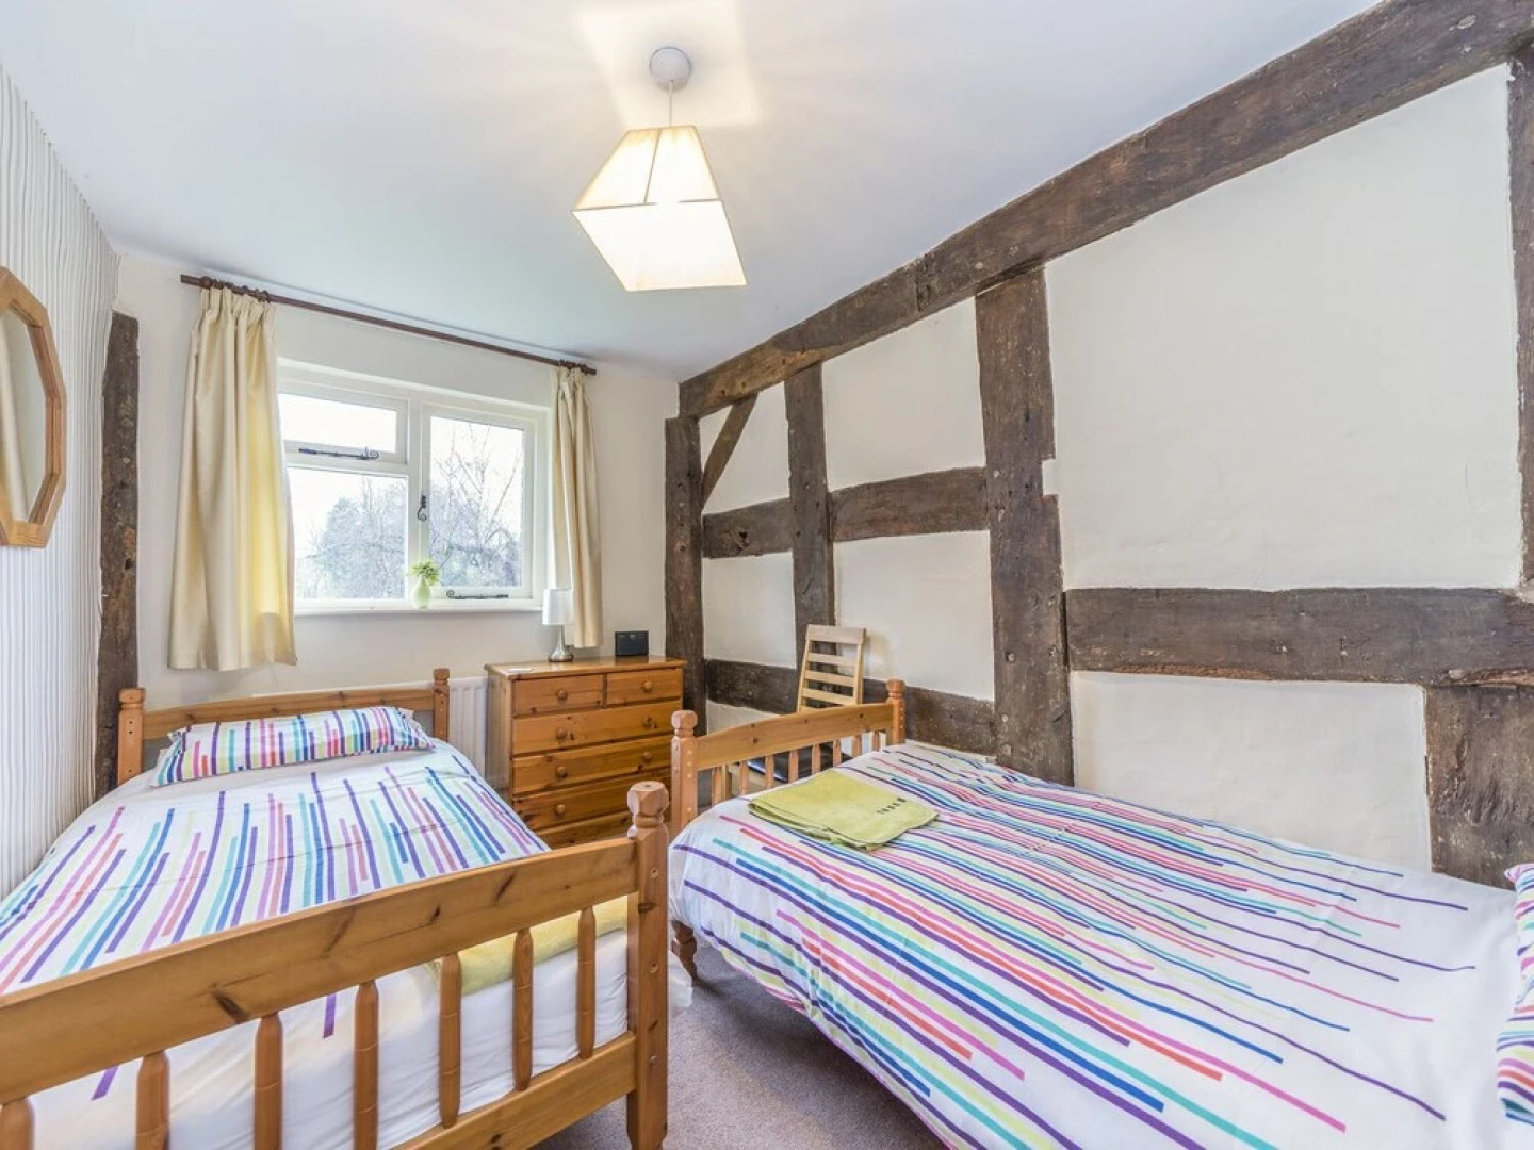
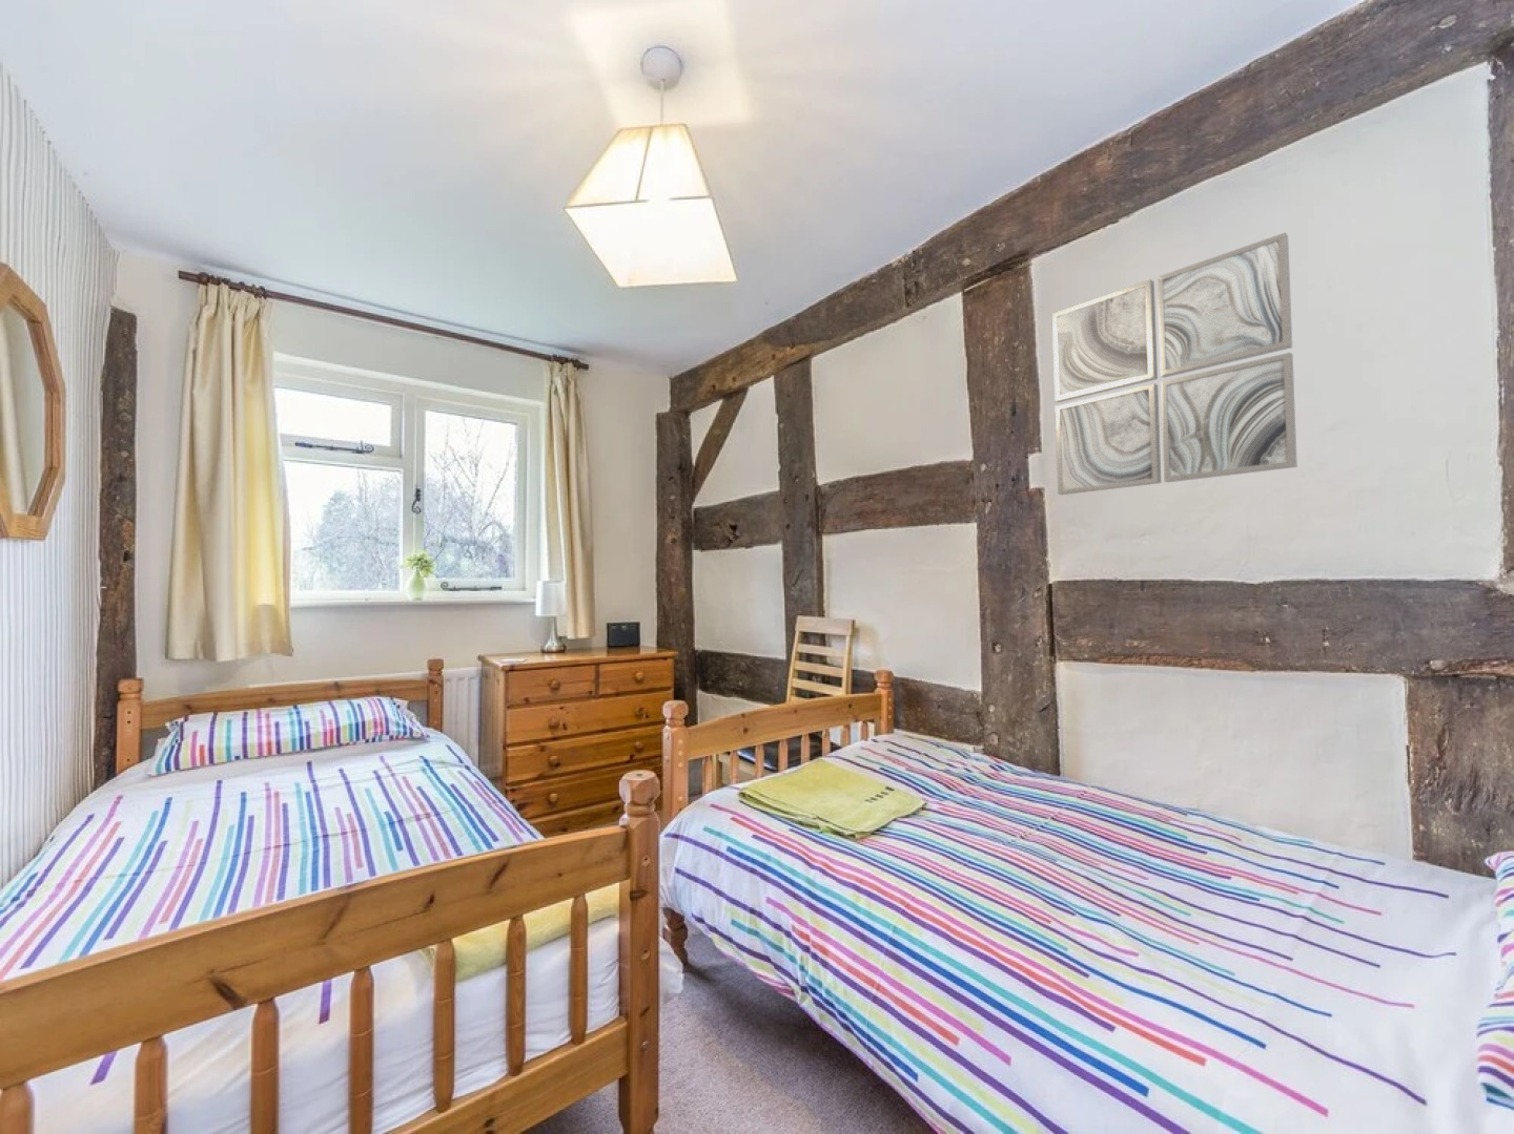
+ wall art [1051,231,1298,496]
